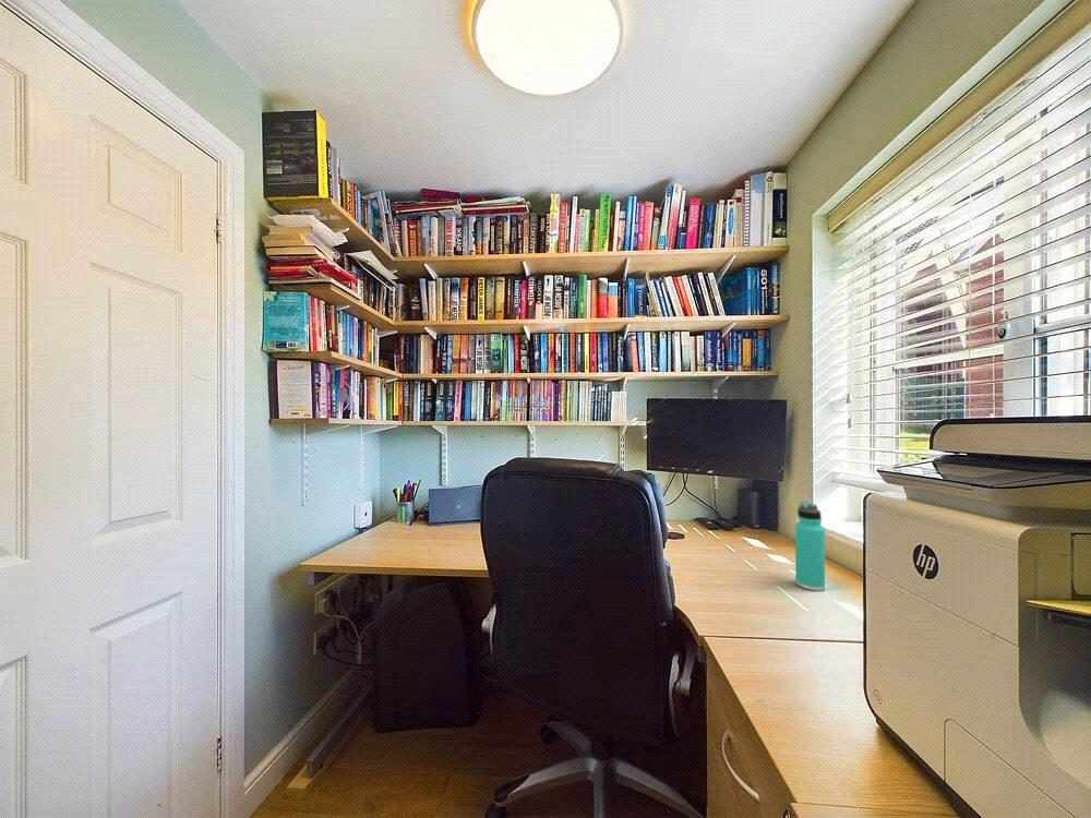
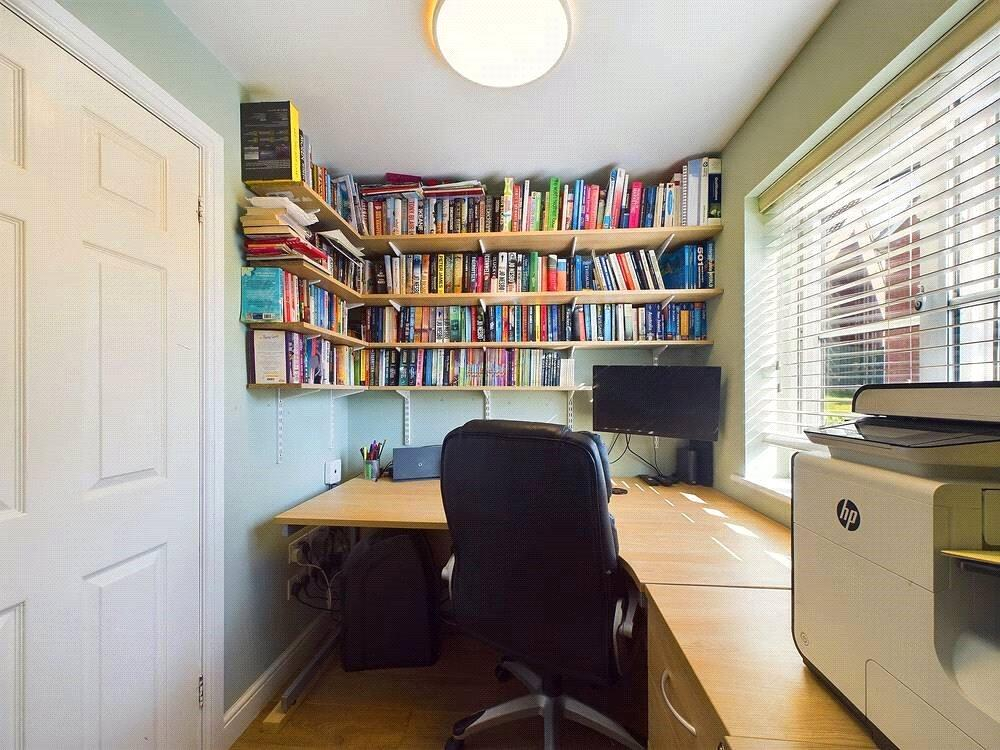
- thermos bottle [794,501,826,592]
